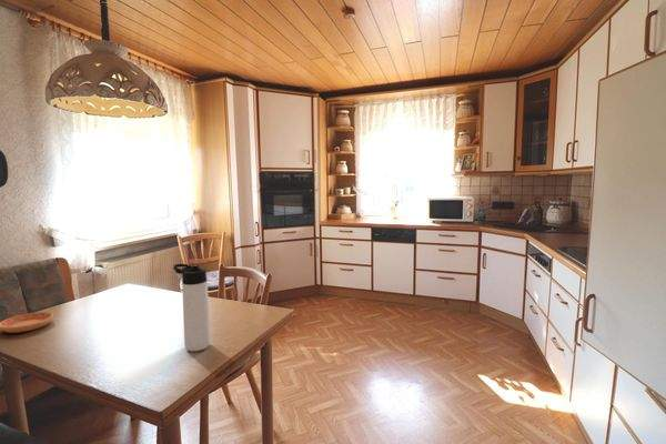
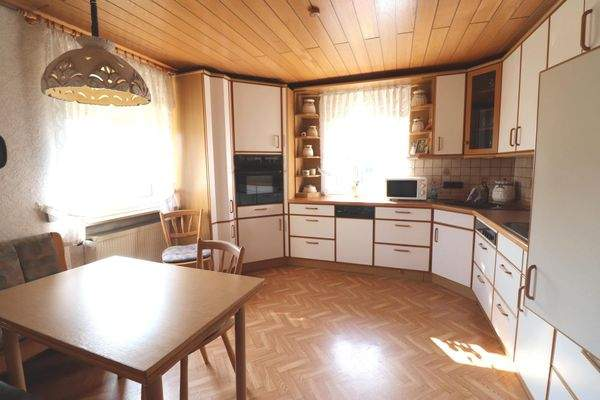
- thermos bottle [172,263,212,352]
- saucer [0,311,54,334]
